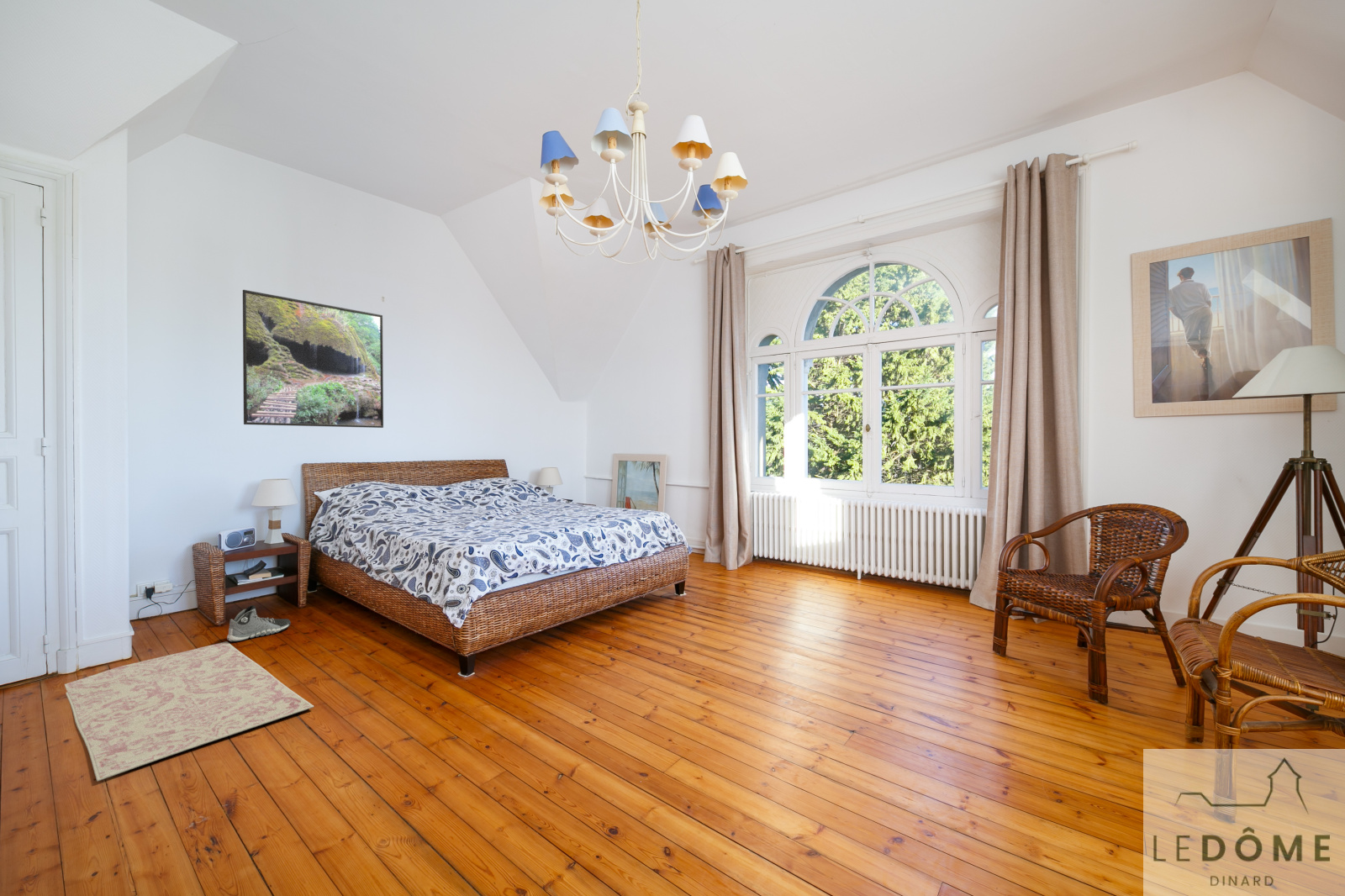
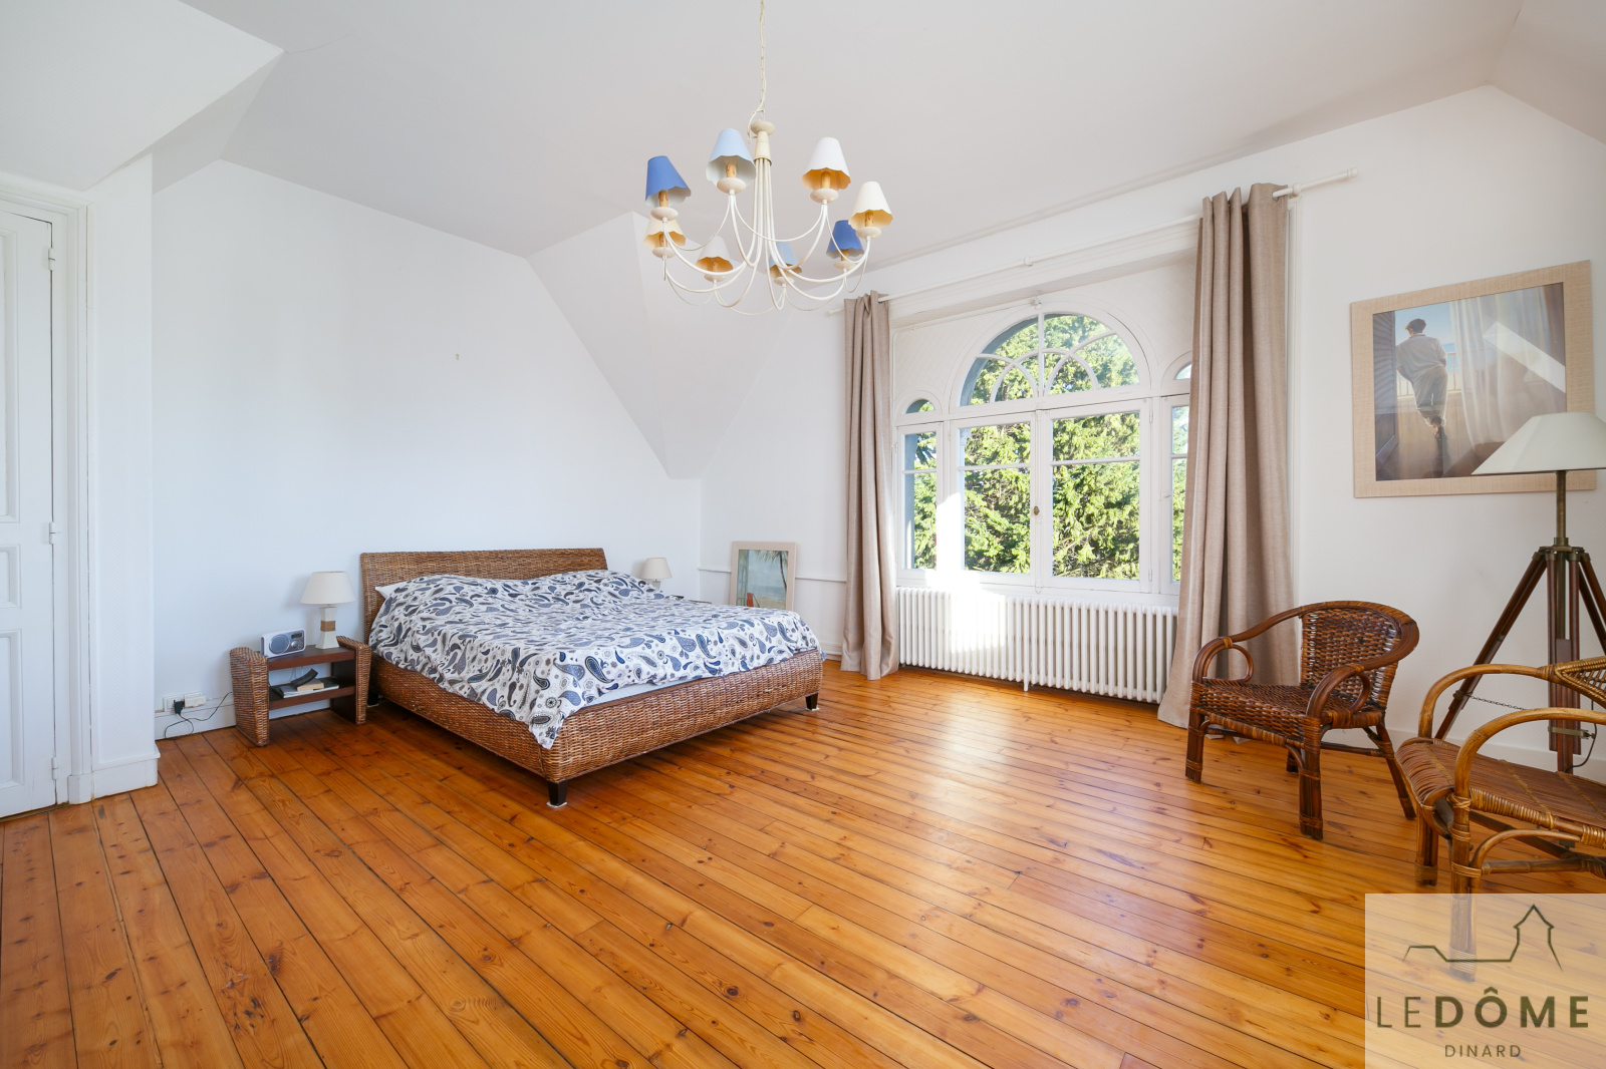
- rug [64,640,314,782]
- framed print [242,289,384,429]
- sneaker [226,604,292,643]
